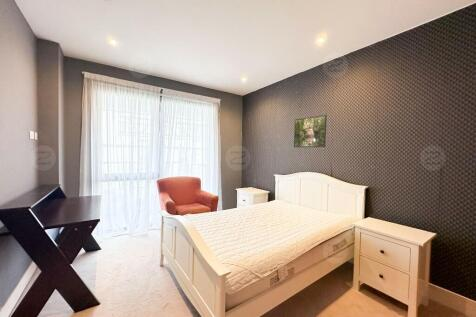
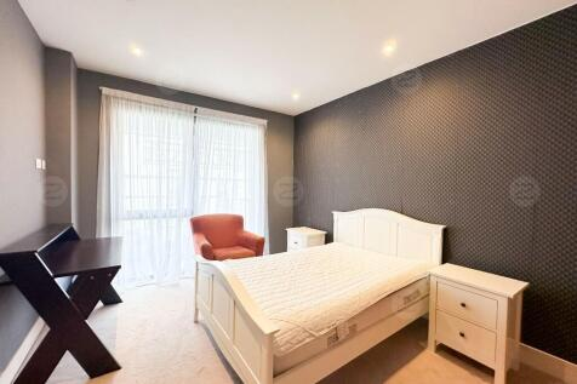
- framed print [293,114,327,148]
